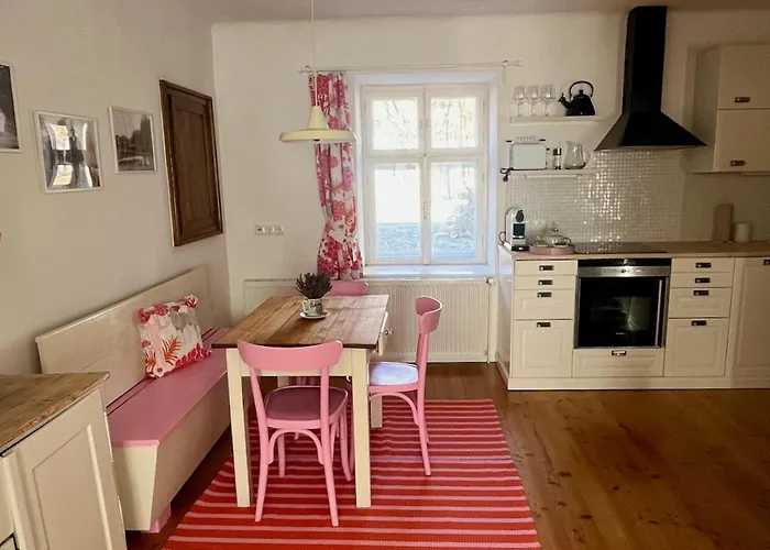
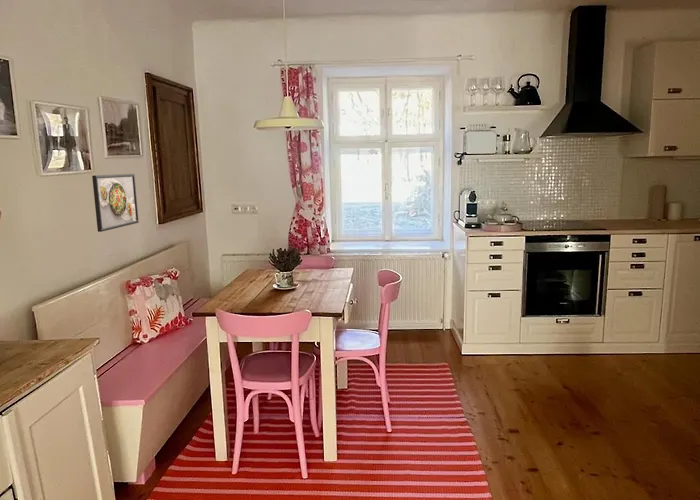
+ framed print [91,173,140,233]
